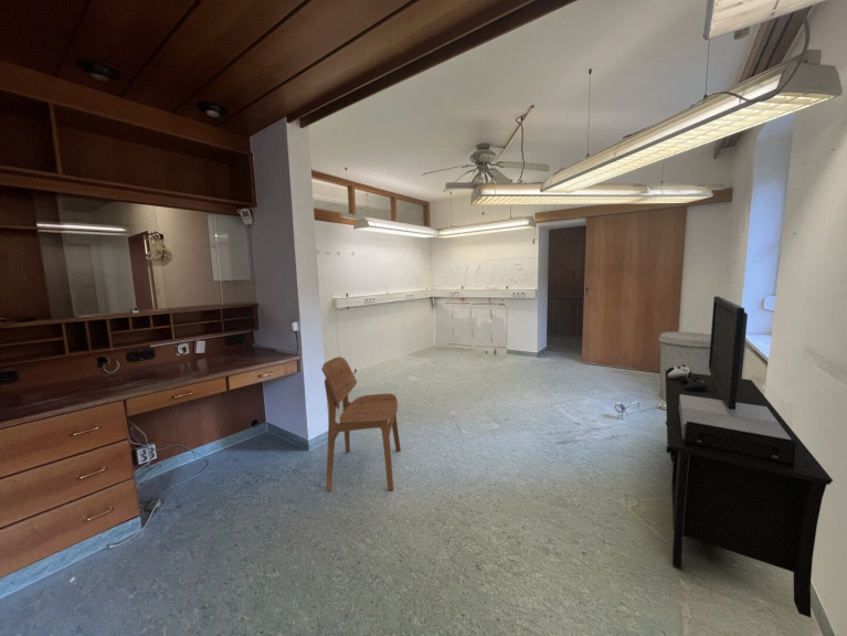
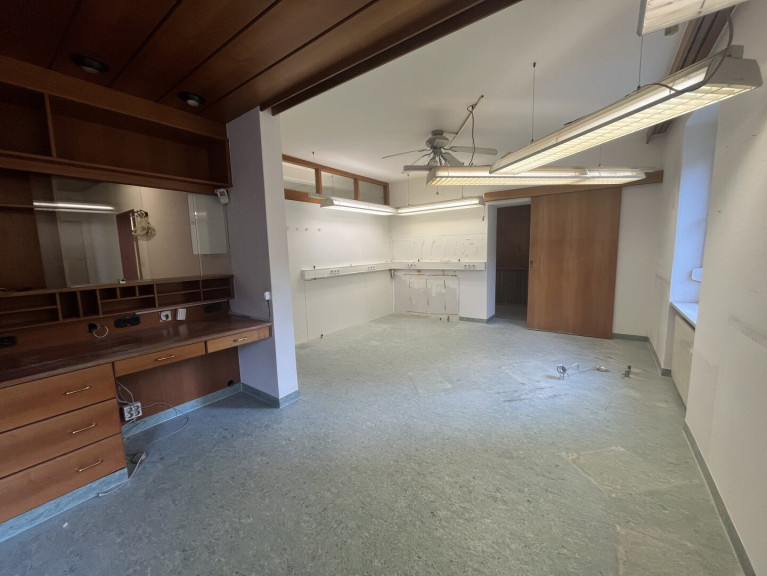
- trash can [657,331,711,402]
- dining chair [320,356,402,491]
- media console [665,295,834,618]
